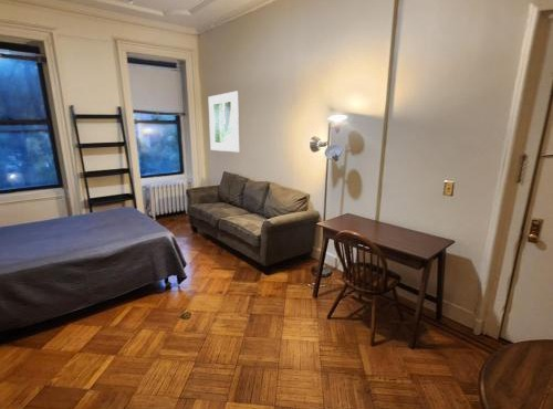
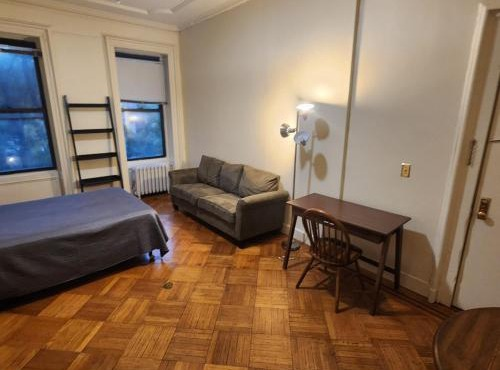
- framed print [207,91,240,153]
